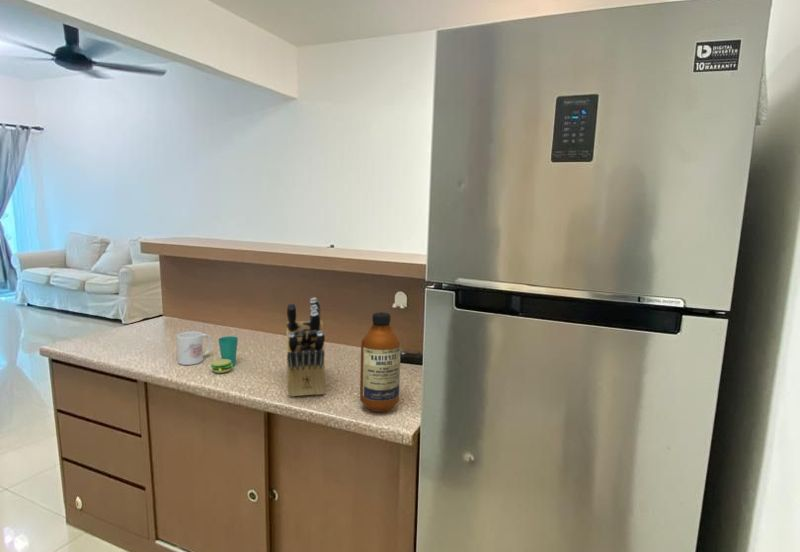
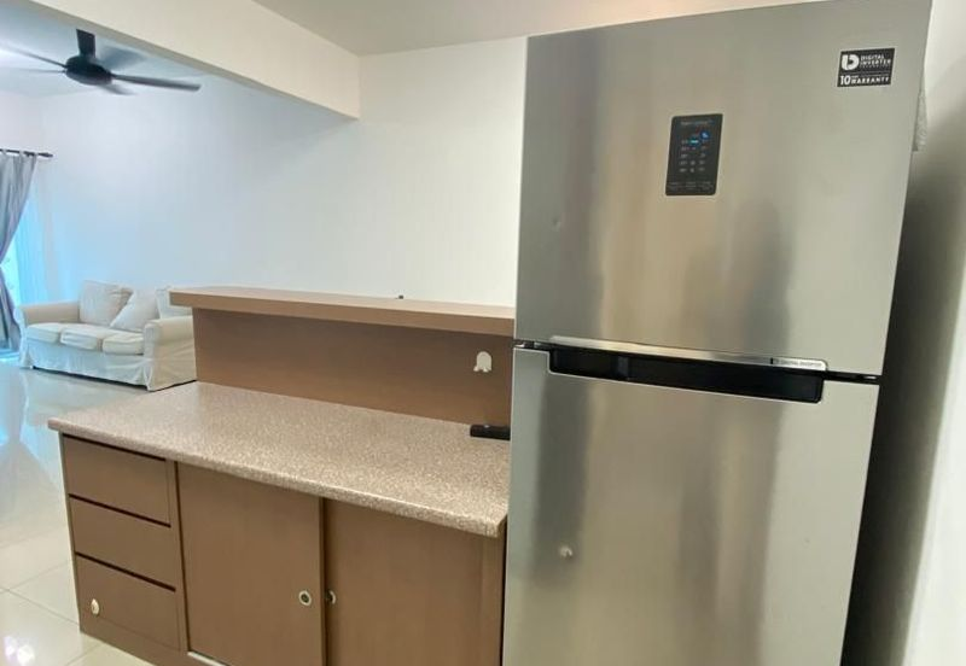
- cup [210,335,239,374]
- bottle [359,311,401,413]
- mug [176,331,211,366]
- knife block [286,297,326,398]
